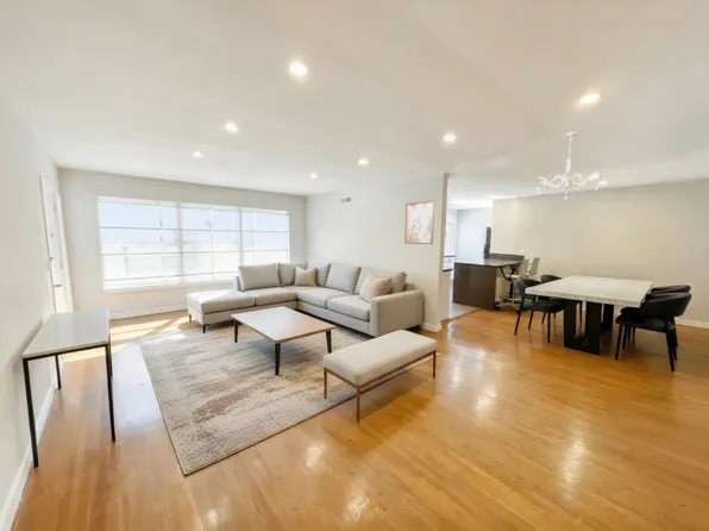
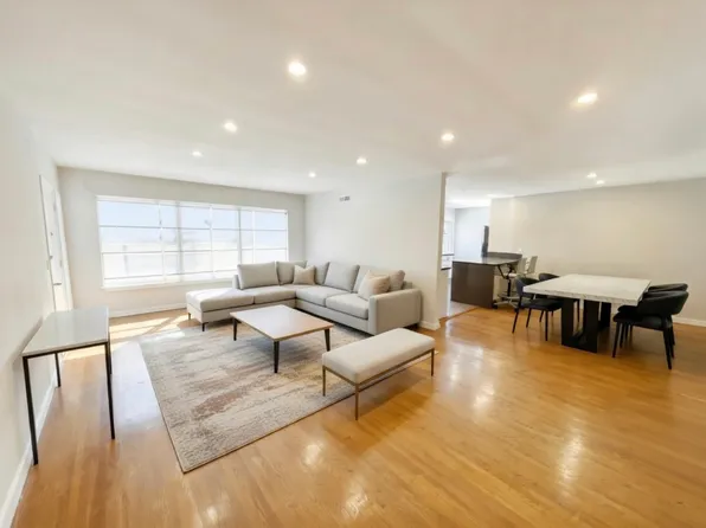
- wall art [403,199,435,245]
- chandelier [535,131,602,201]
